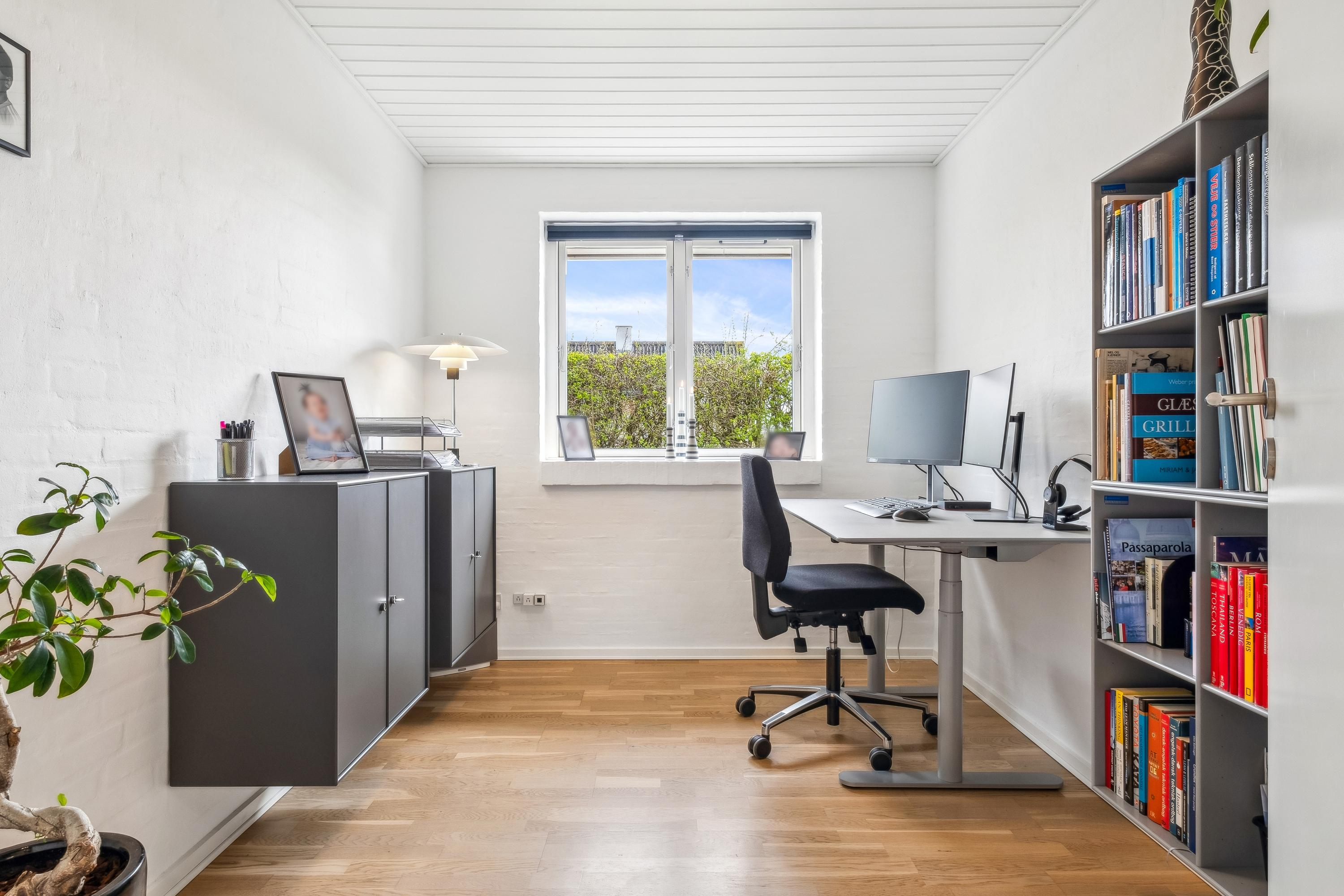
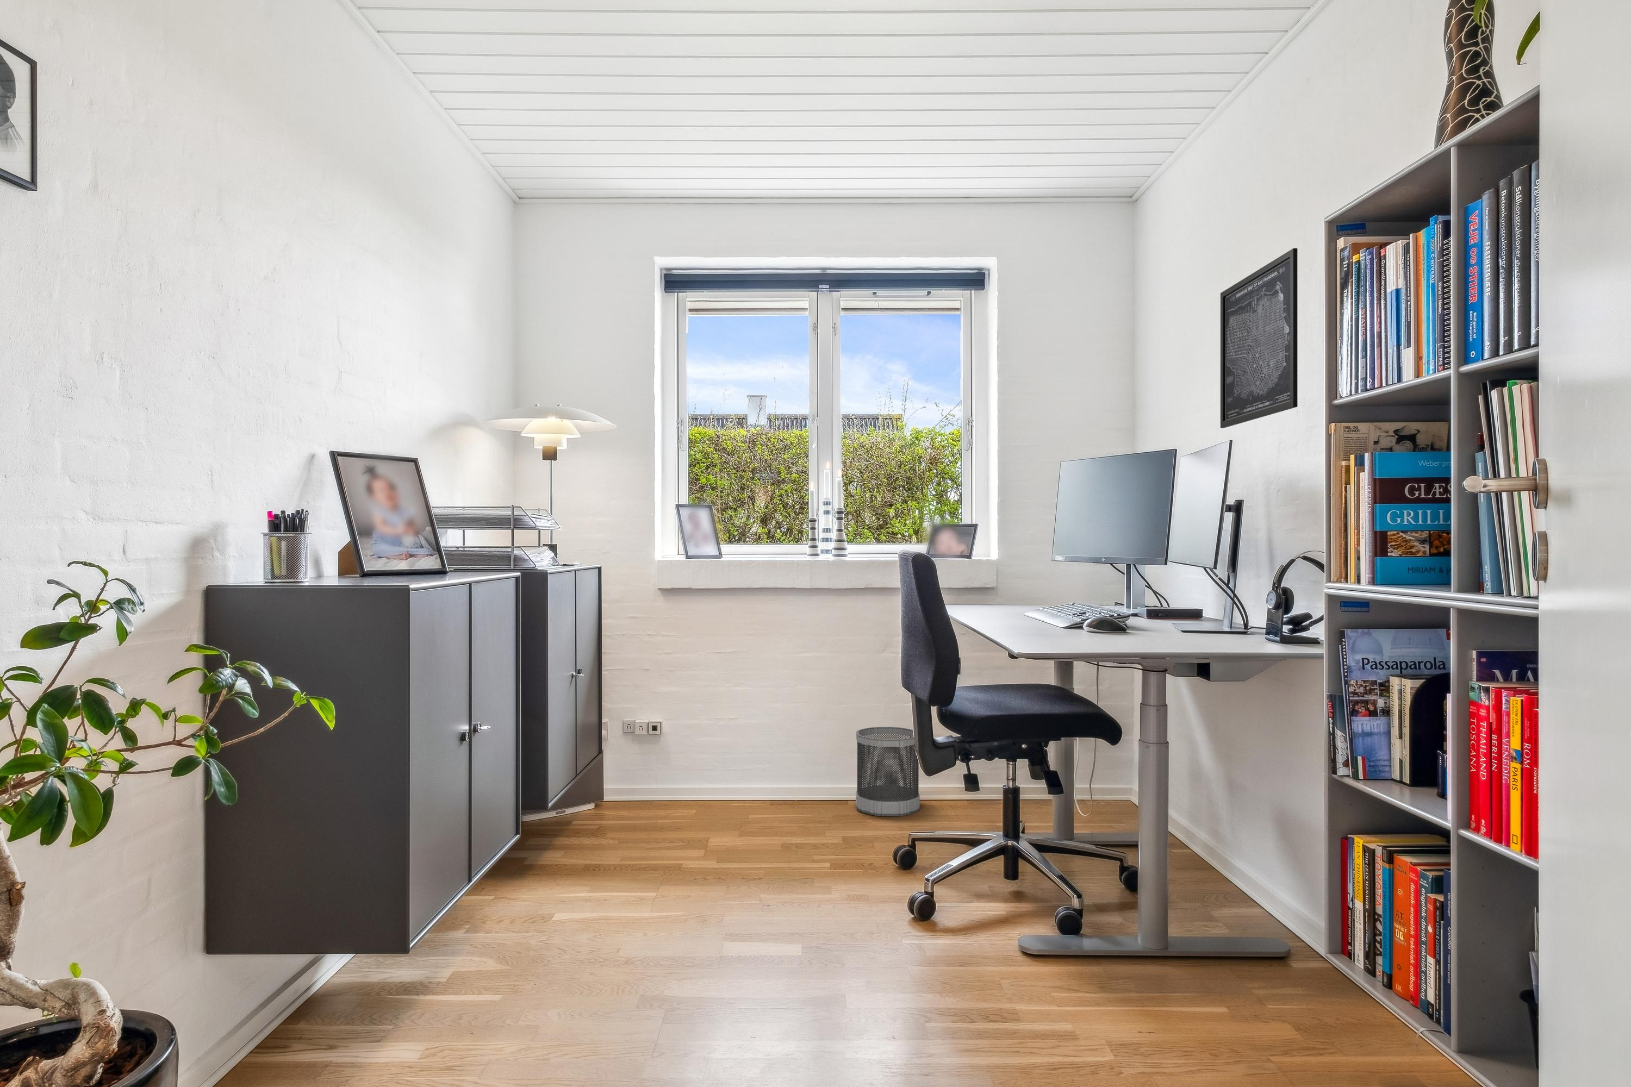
+ wall art [1220,247,1298,428]
+ wastebasket [856,727,920,816]
